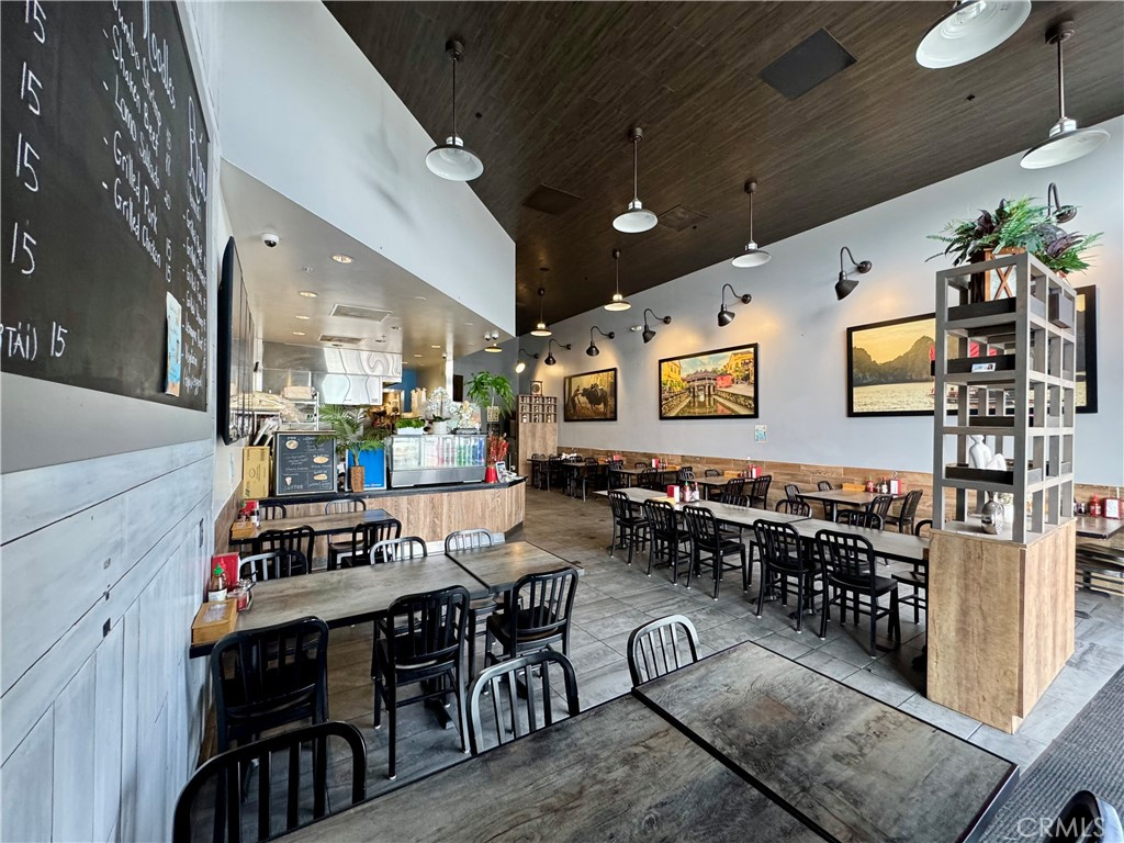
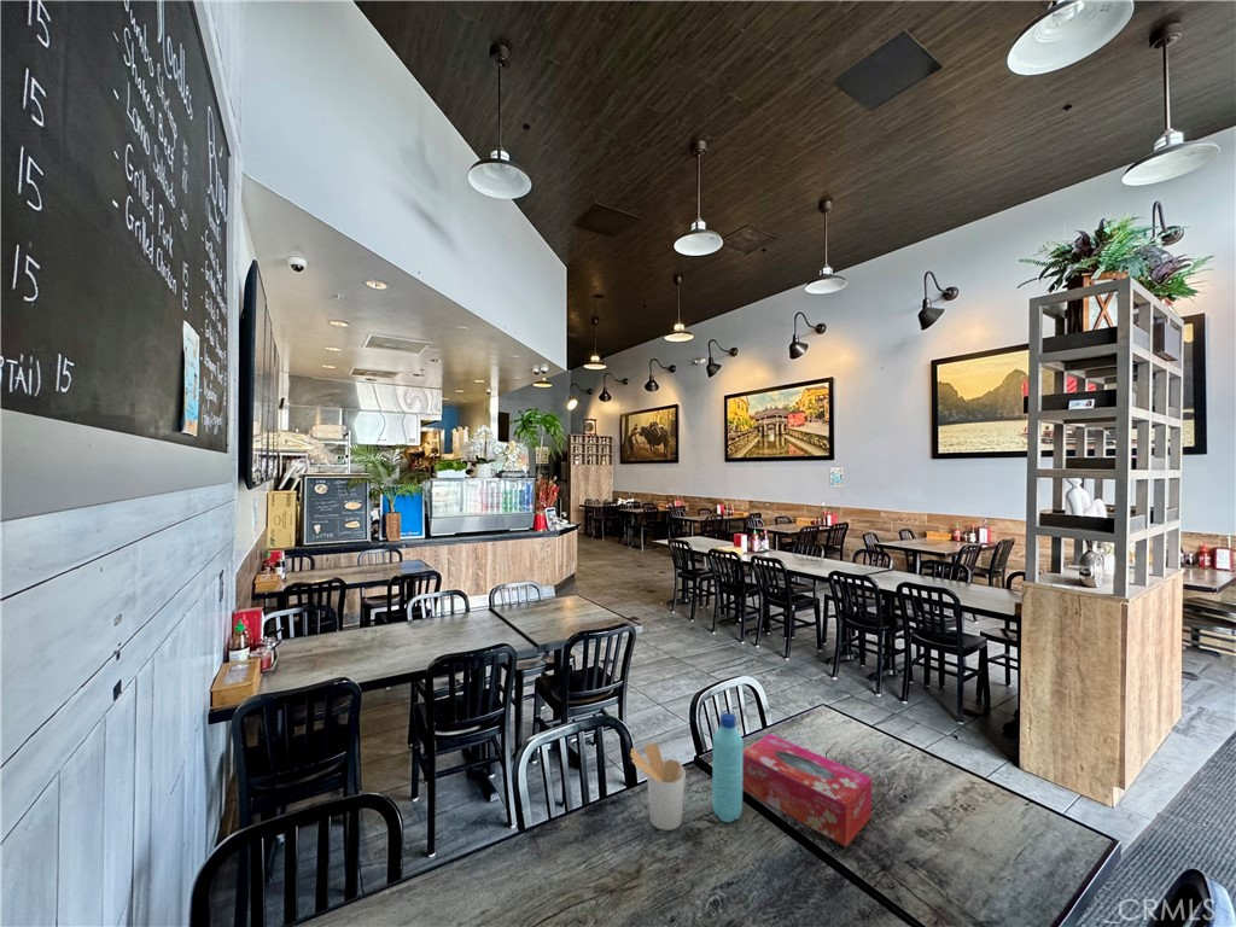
+ utensil holder [629,742,687,832]
+ tissue box [742,733,873,849]
+ water bottle [711,712,744,823]
